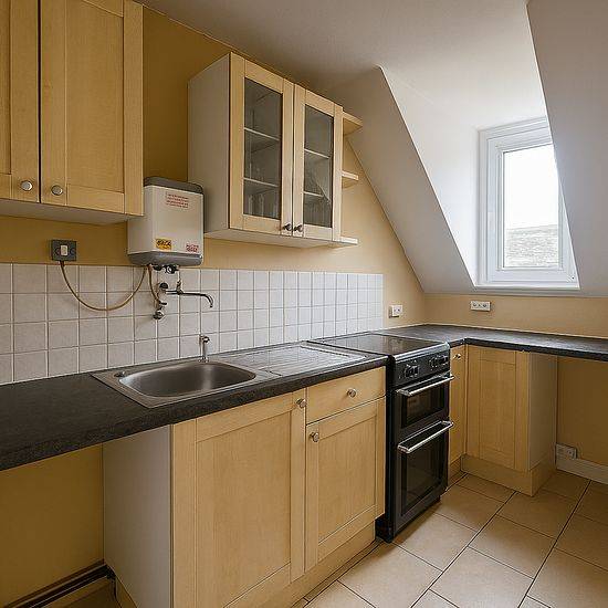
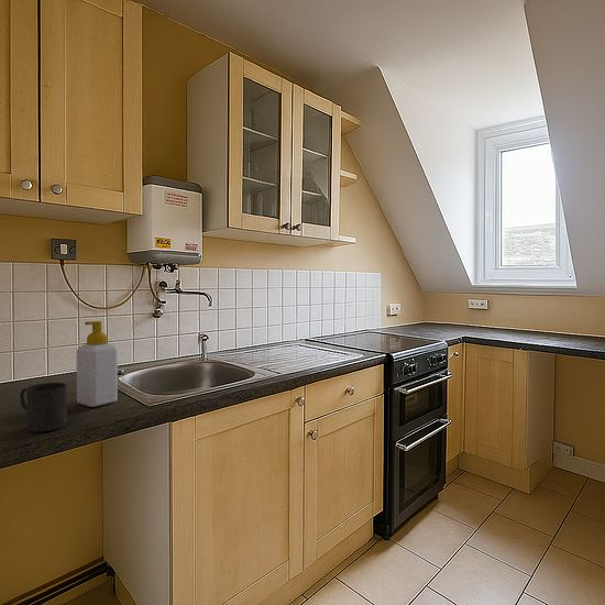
+ mug [19,382,68,433]
+ soap bottle [76,320,119,408]
